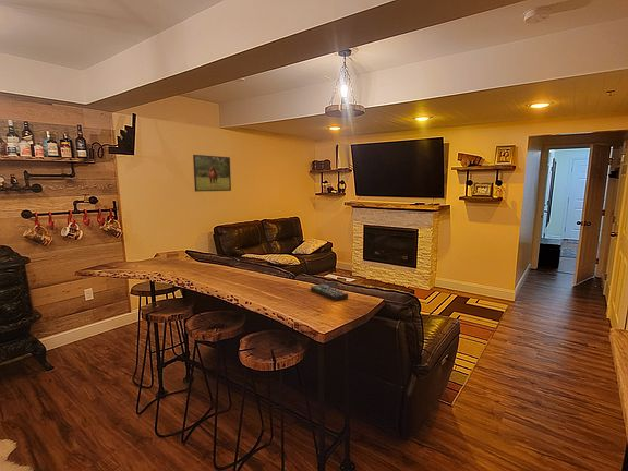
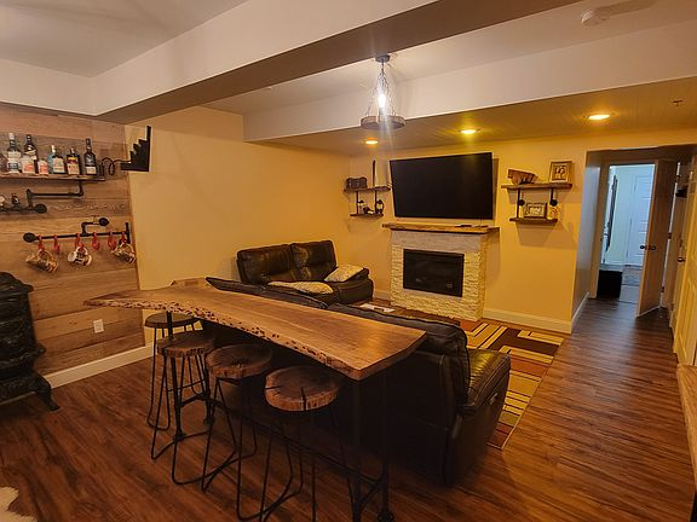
- remote control [310,282,349,302]
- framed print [192,154,232,193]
